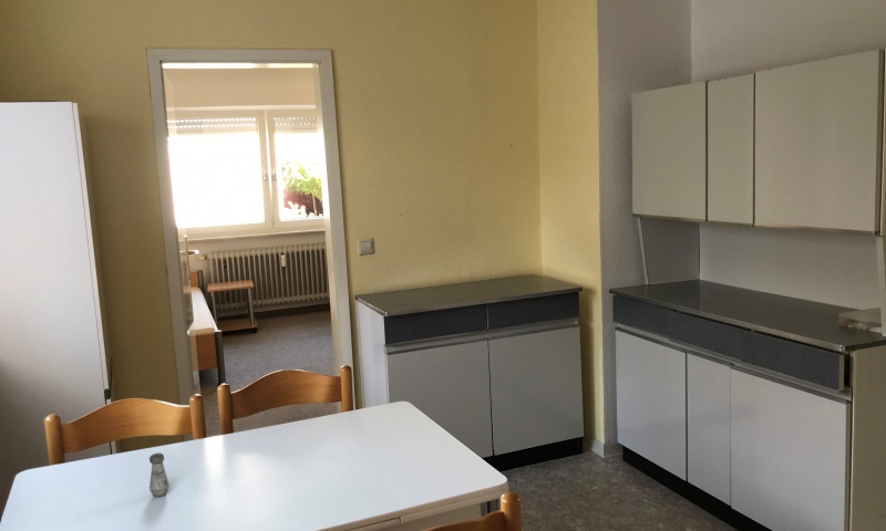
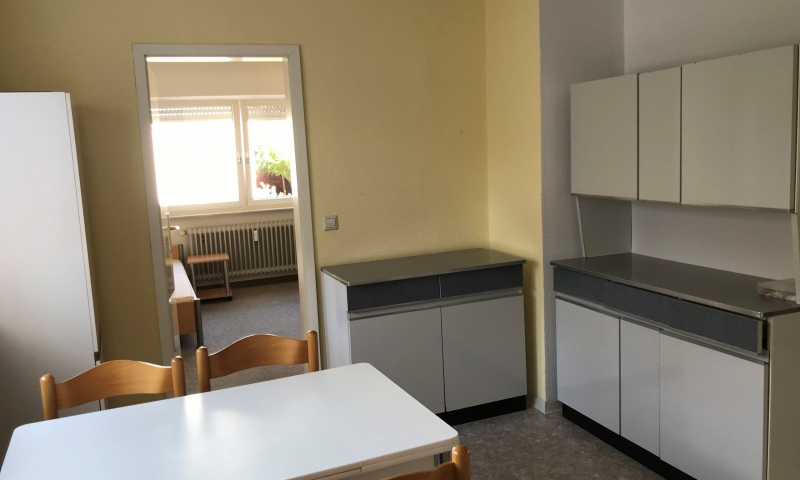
- salt shaker [148,452,171,498]
